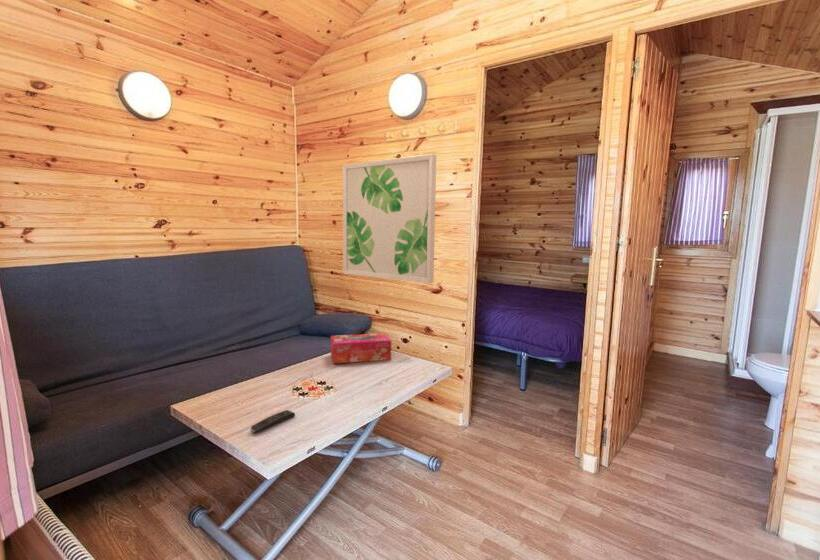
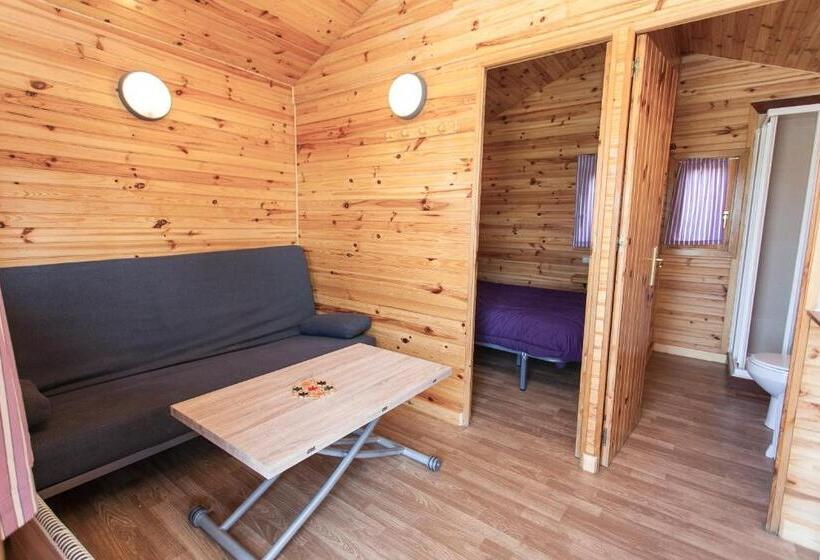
- wall art [342,153,437,284]
- remote control [249,409,296,434]
- tissue box [330,332,392,365]
